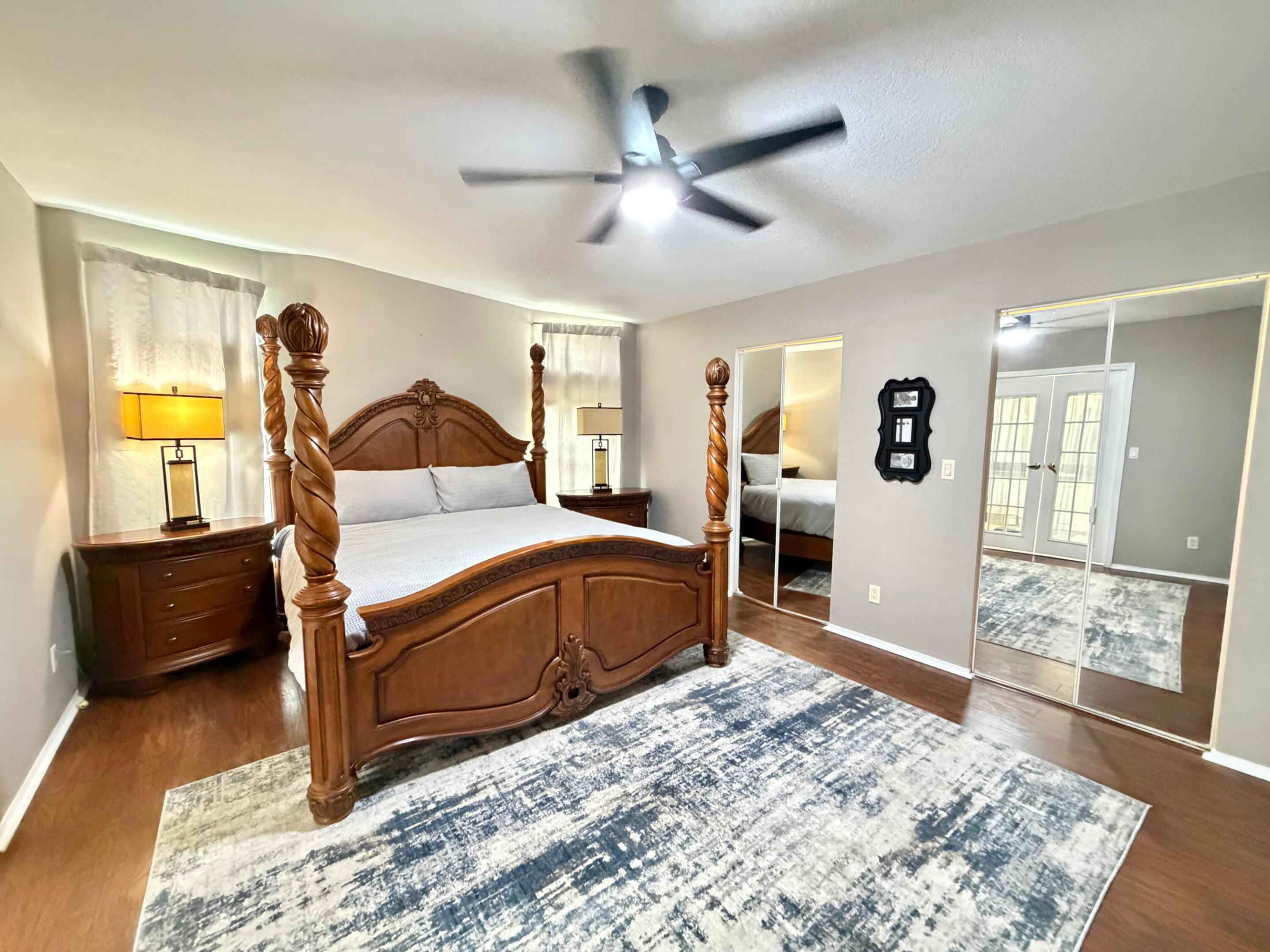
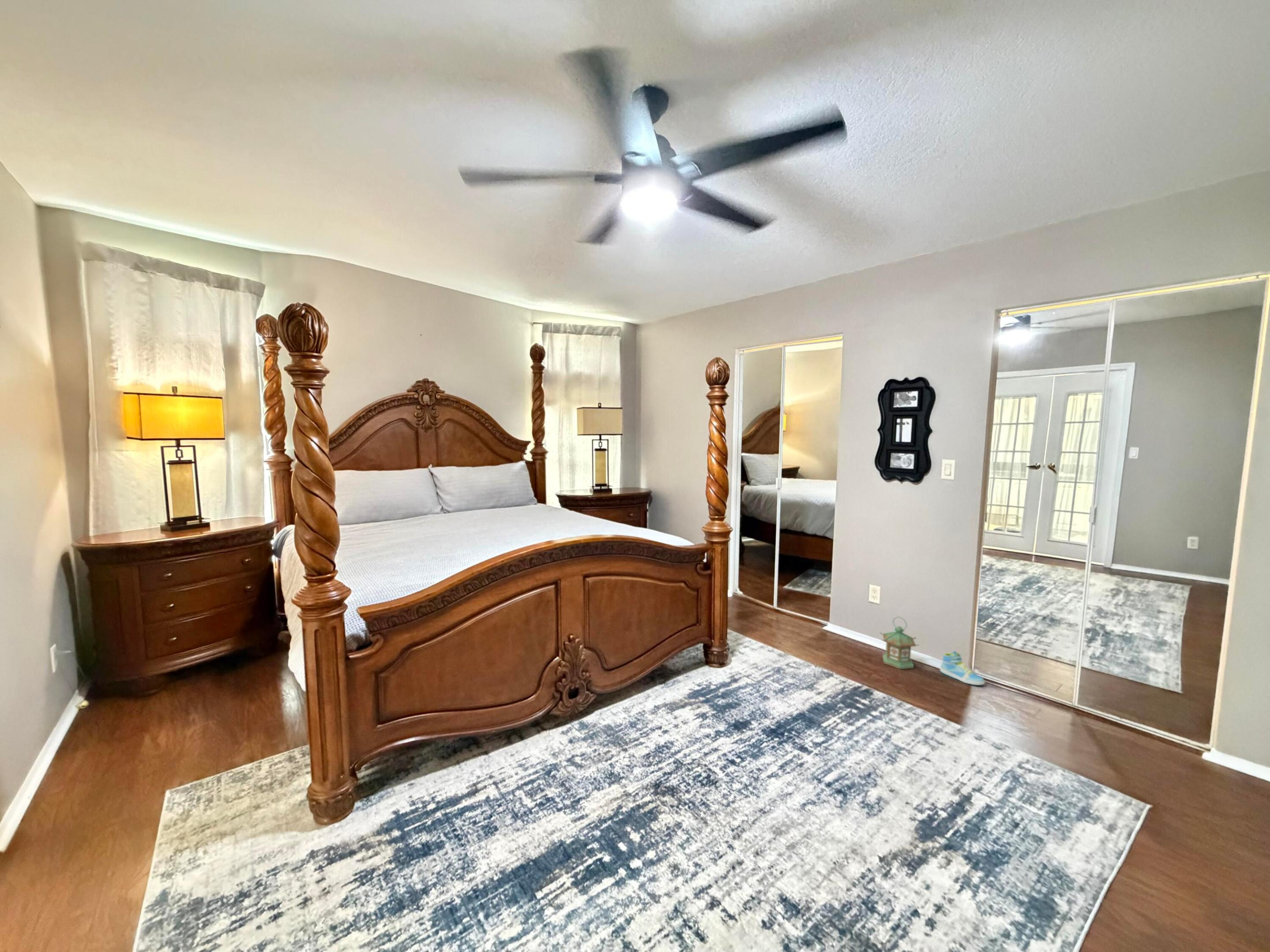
+ lantern [880,616,919,670]
+ sneaker [939,651,986,686]
